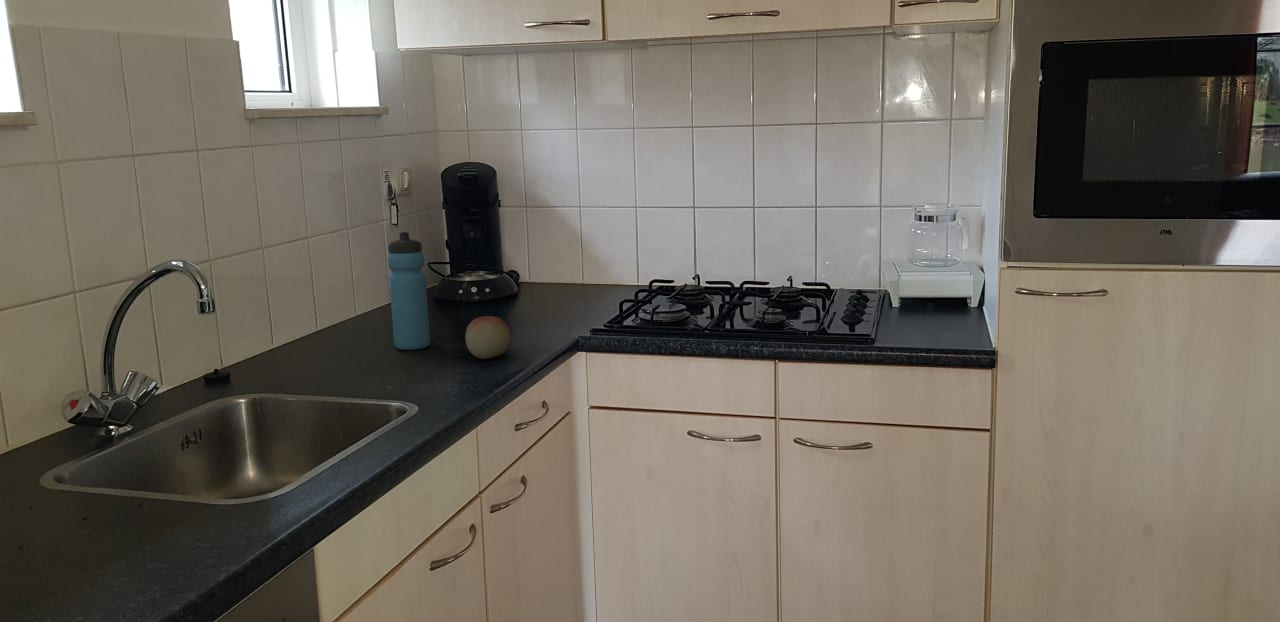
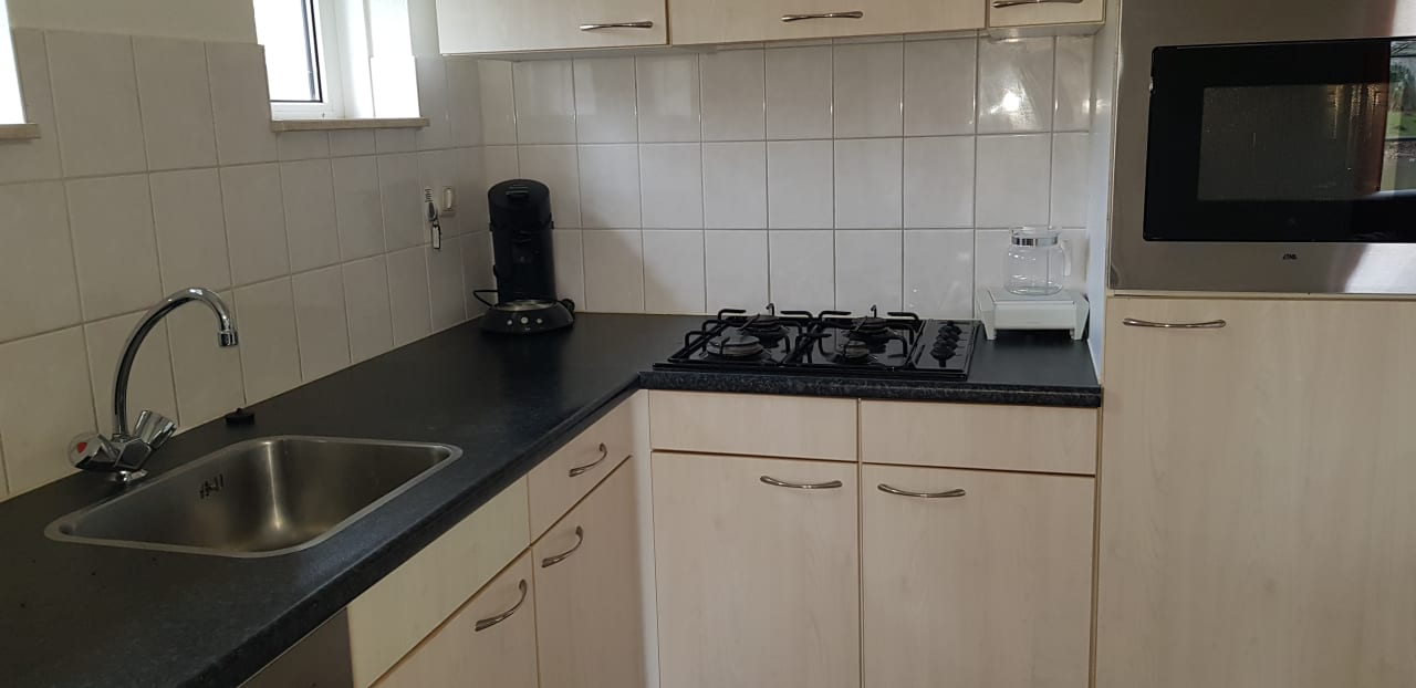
- water bottle [387,231,431,351]
- fruit [464,315,512,360]
